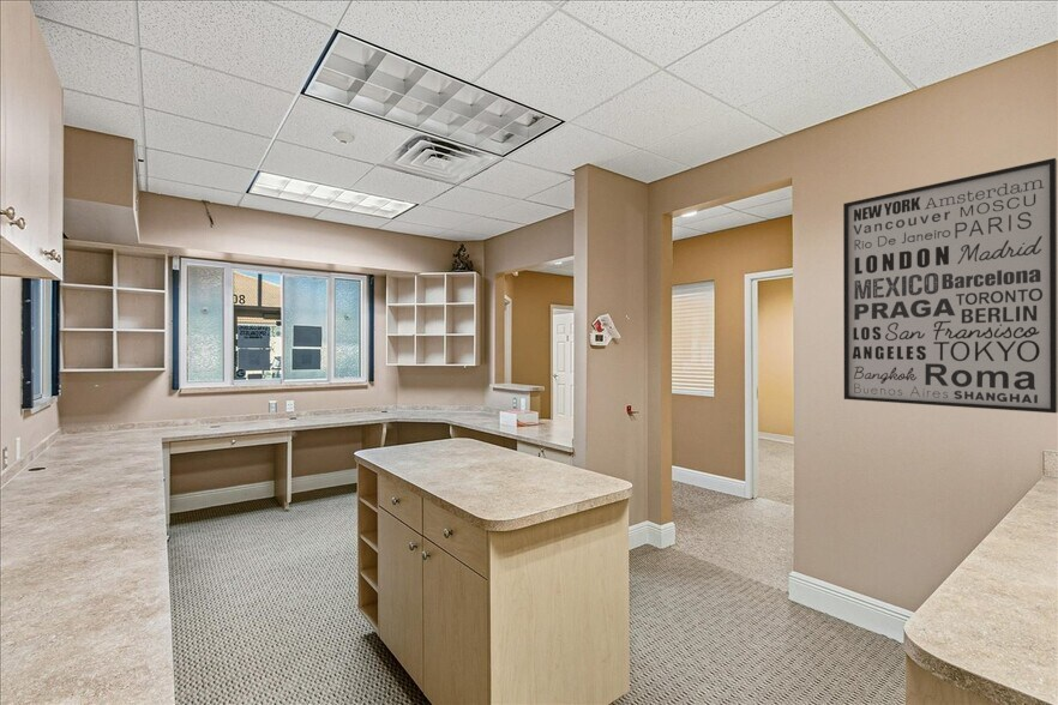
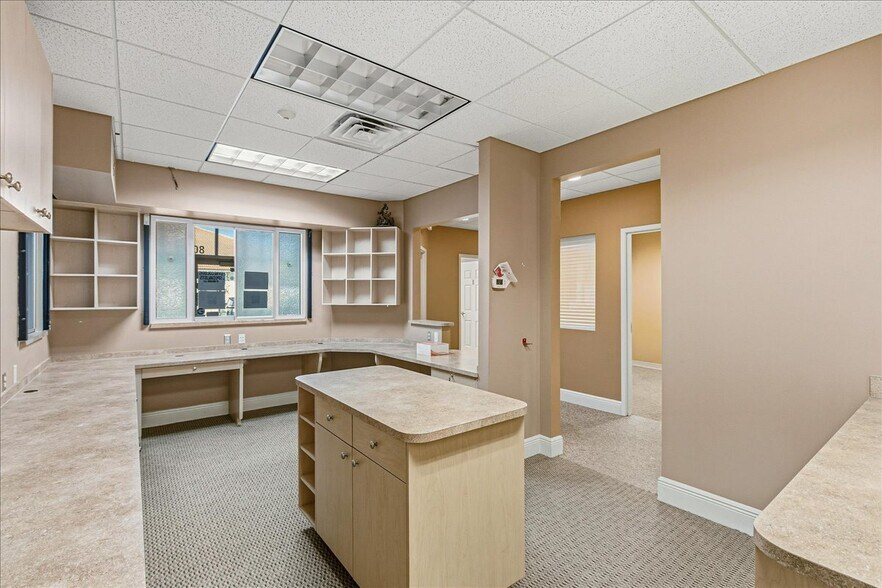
- wall art [842,157,1058,414]
